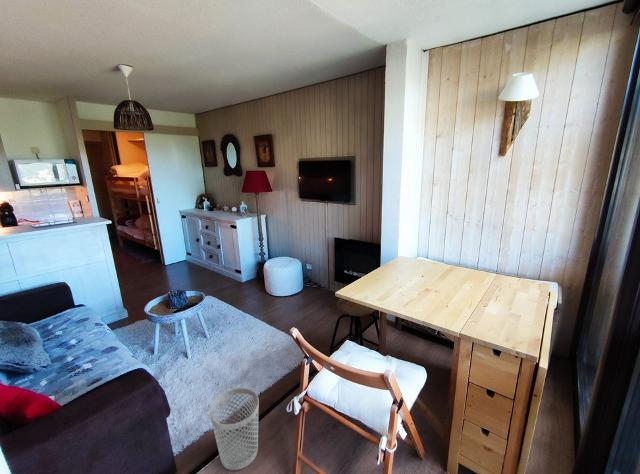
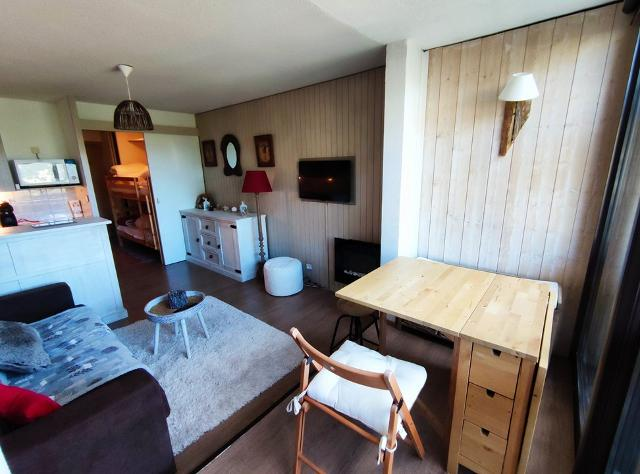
- wastebasket [209,387,260,471]
